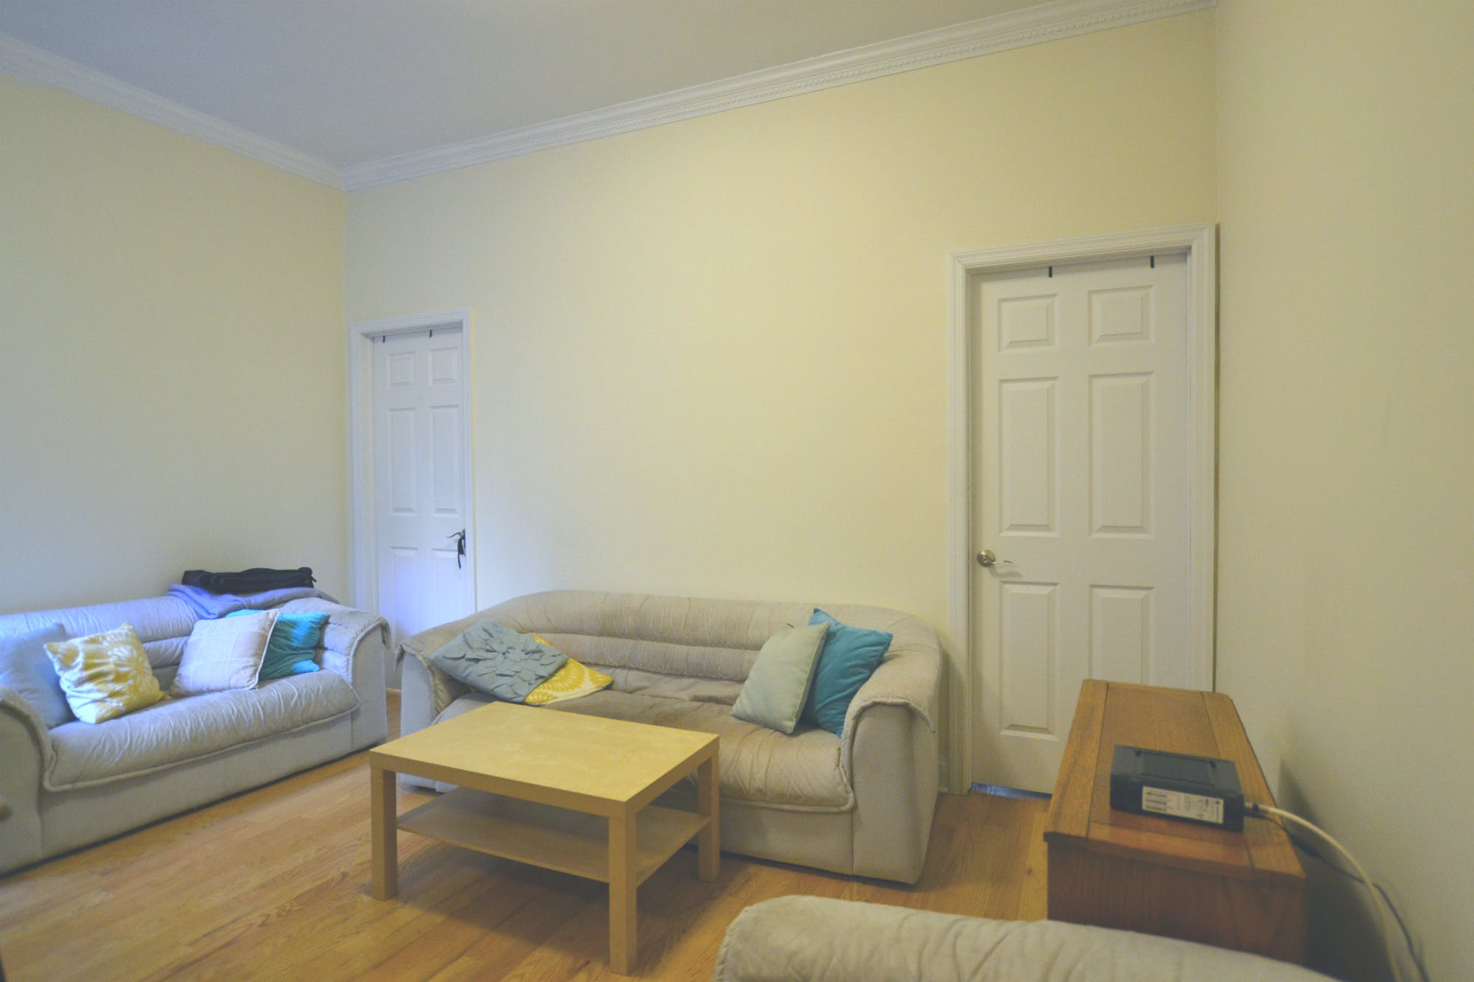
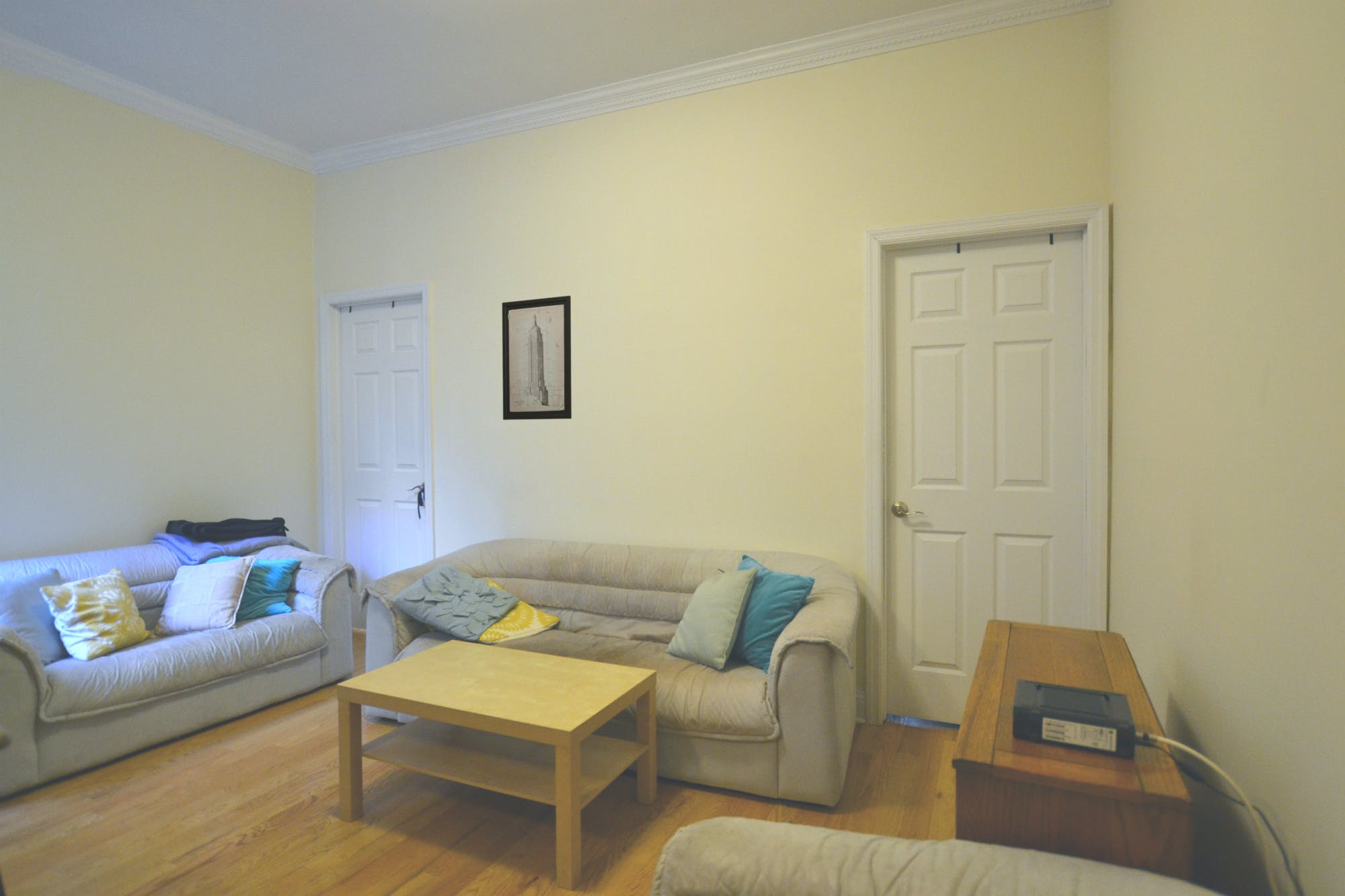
+ wall art [502,295,572,421]
